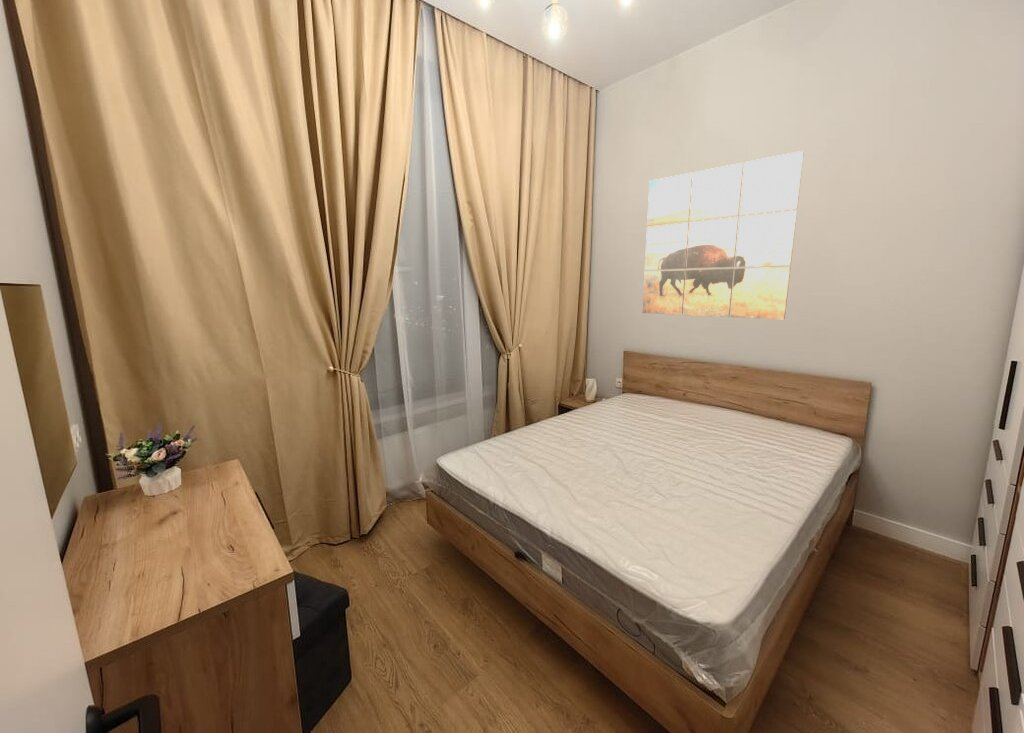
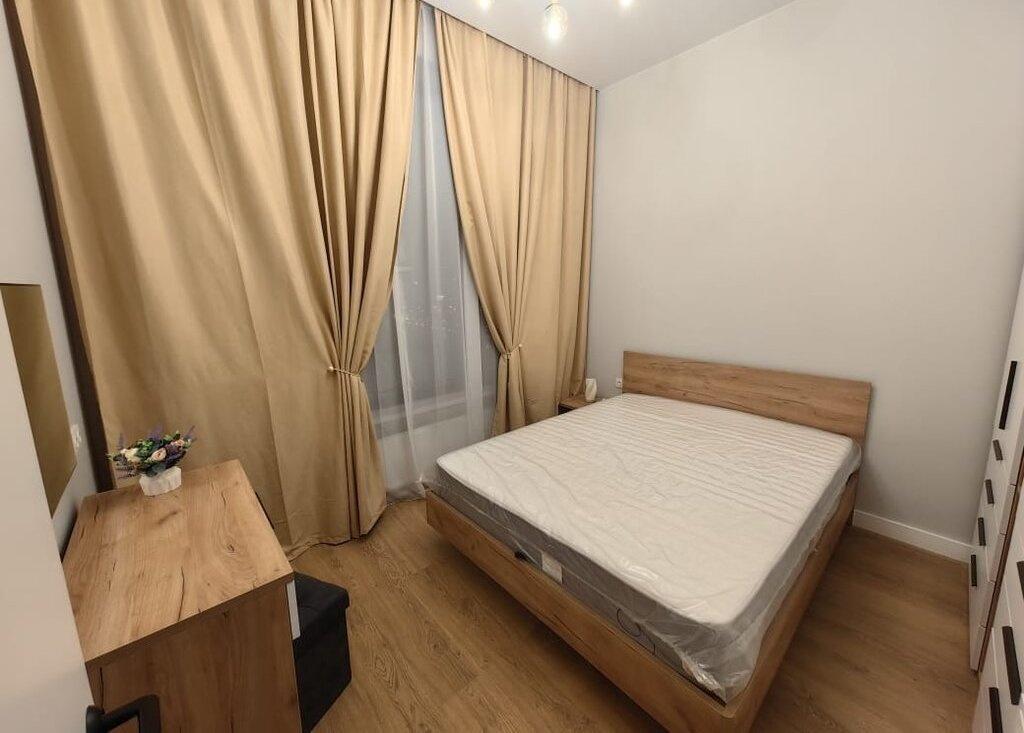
- wall art [641,150,805,321]
